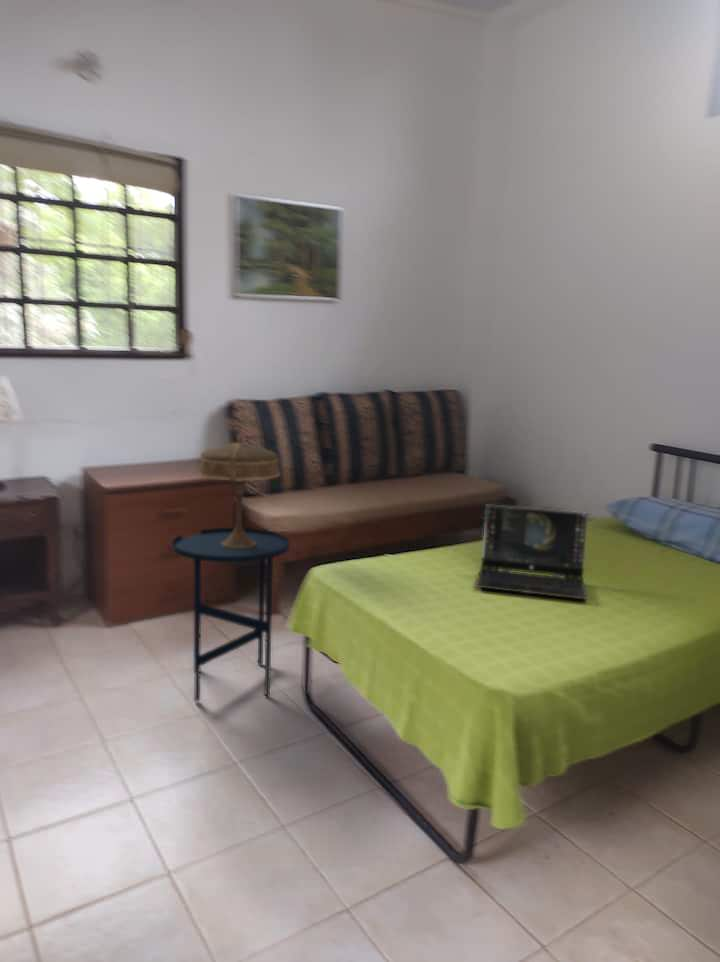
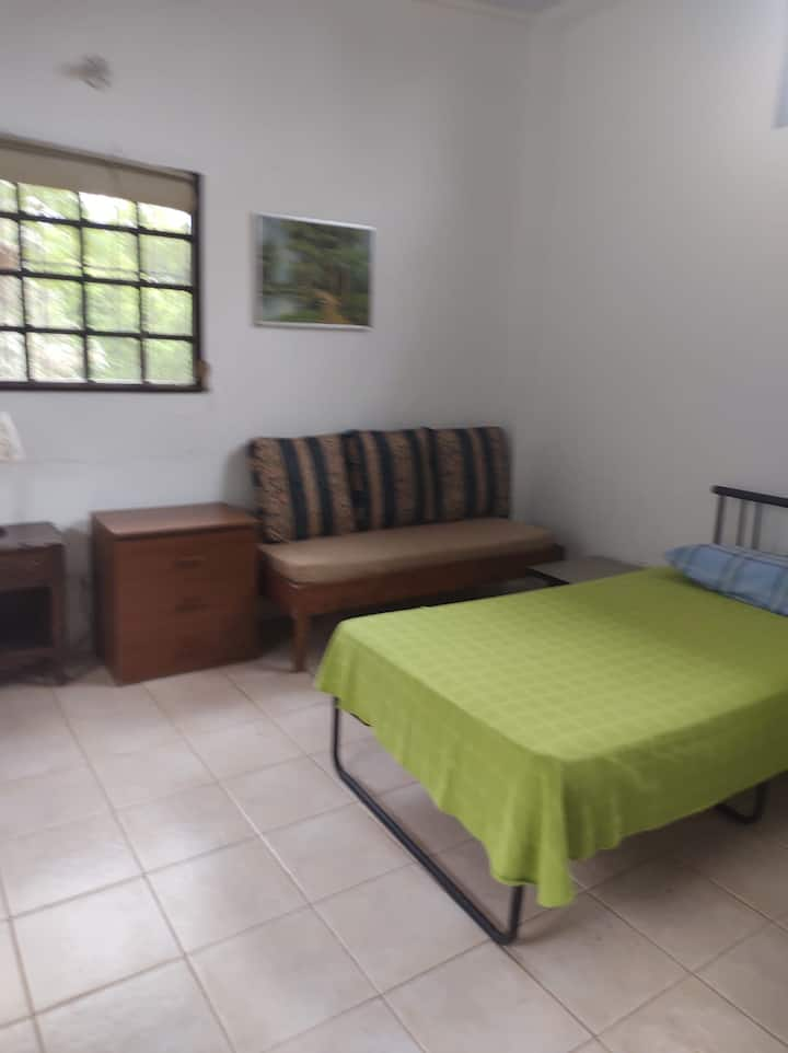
- side table [171,527,291,703]
- laptop computer [474,503,589,601]
- table lamp [197,435,282,549]
